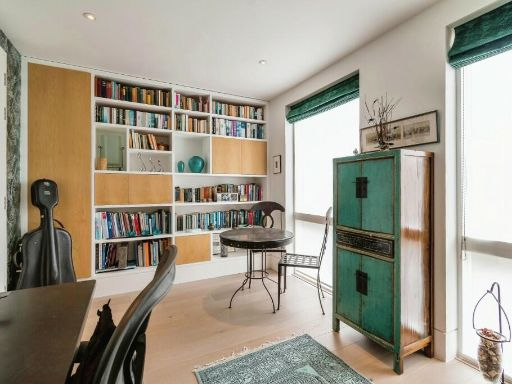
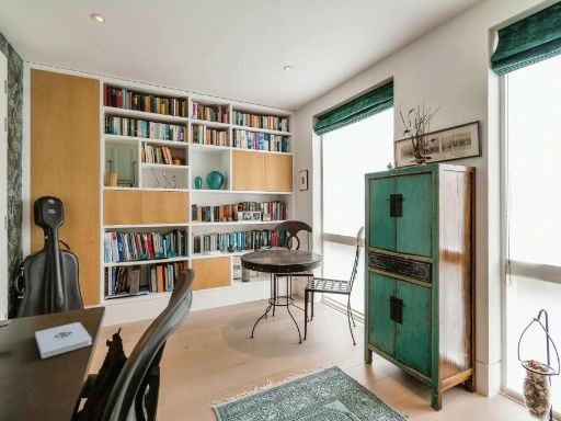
+ notepad [34,321,93,360]
